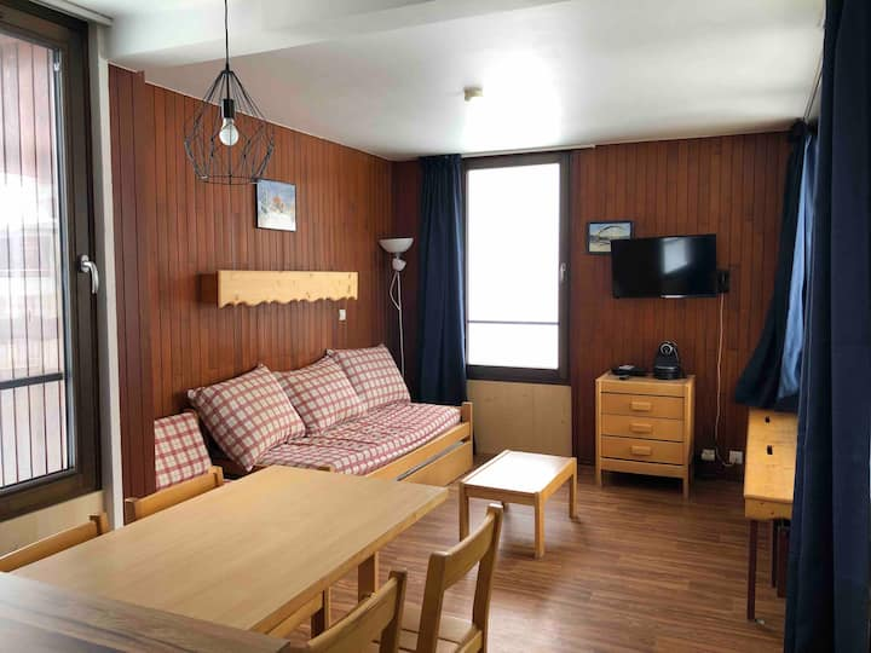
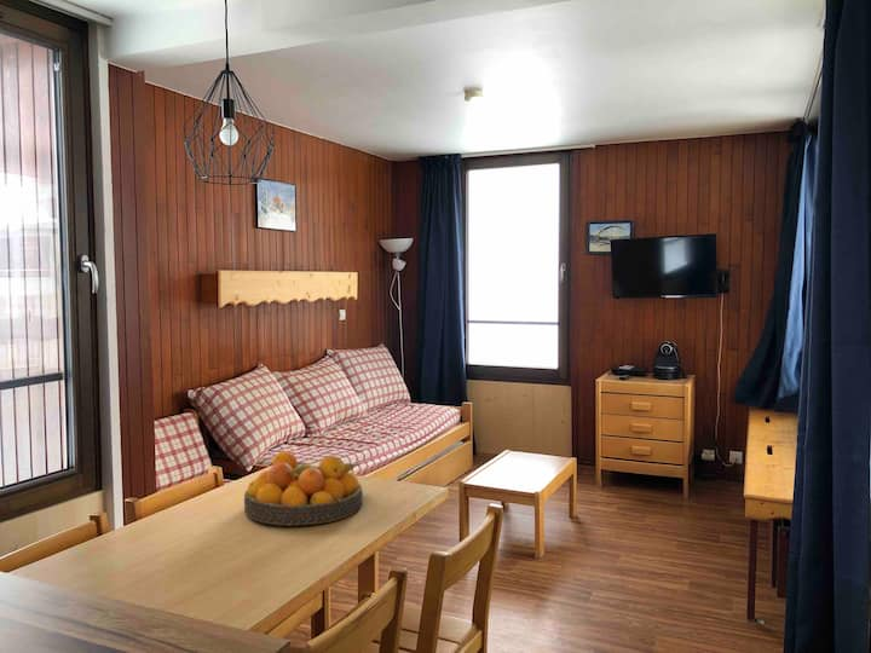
+ fruit bowl [243,450,364,527]
